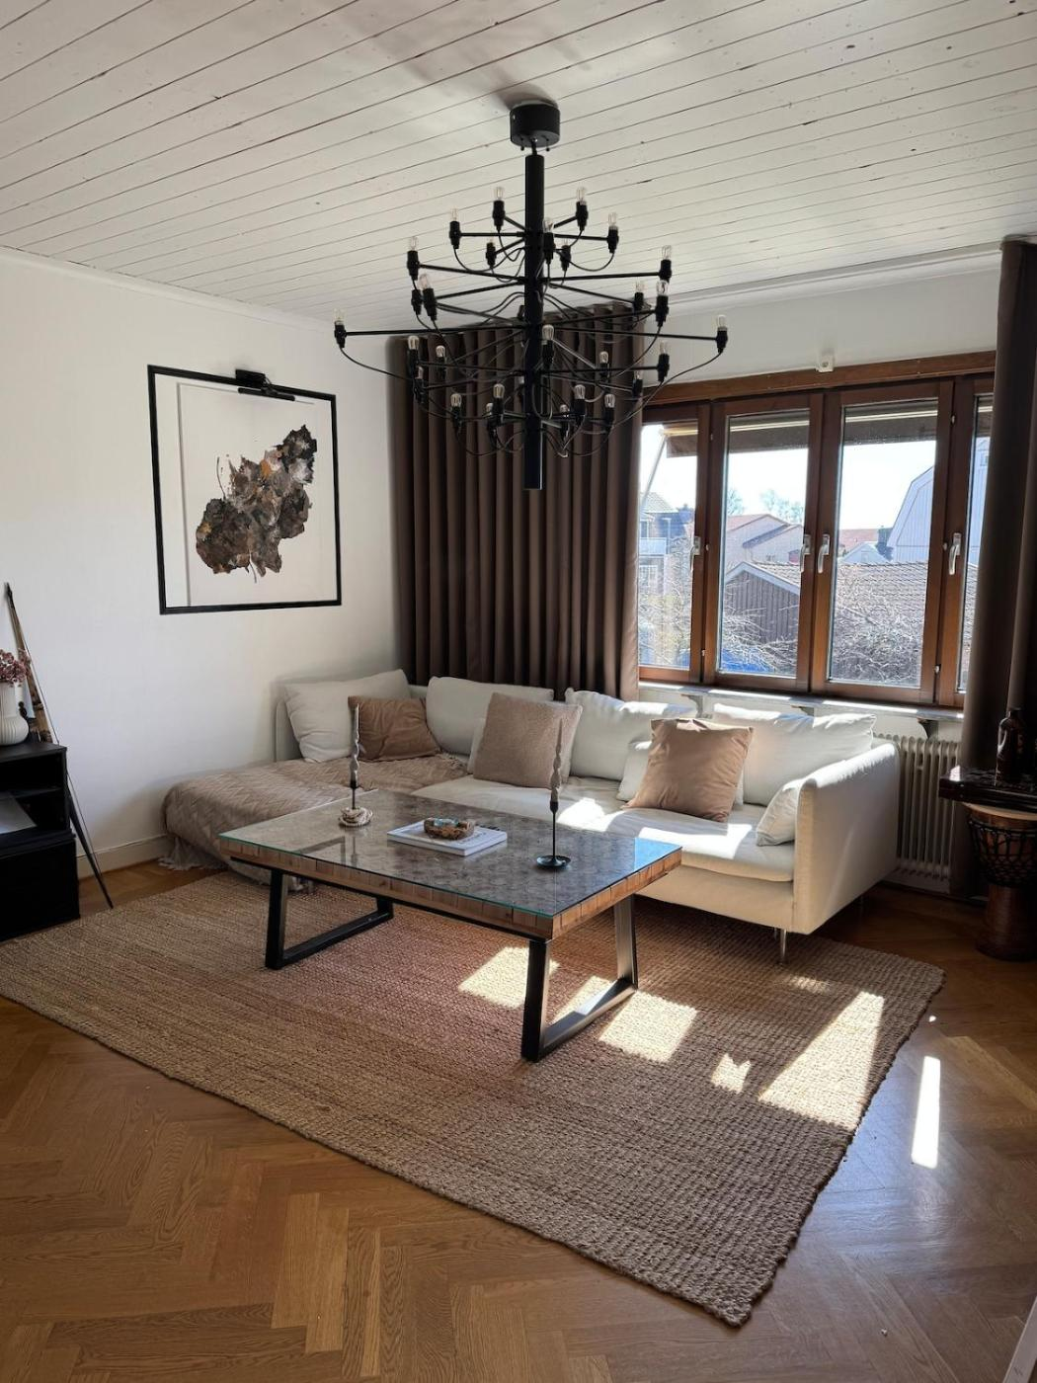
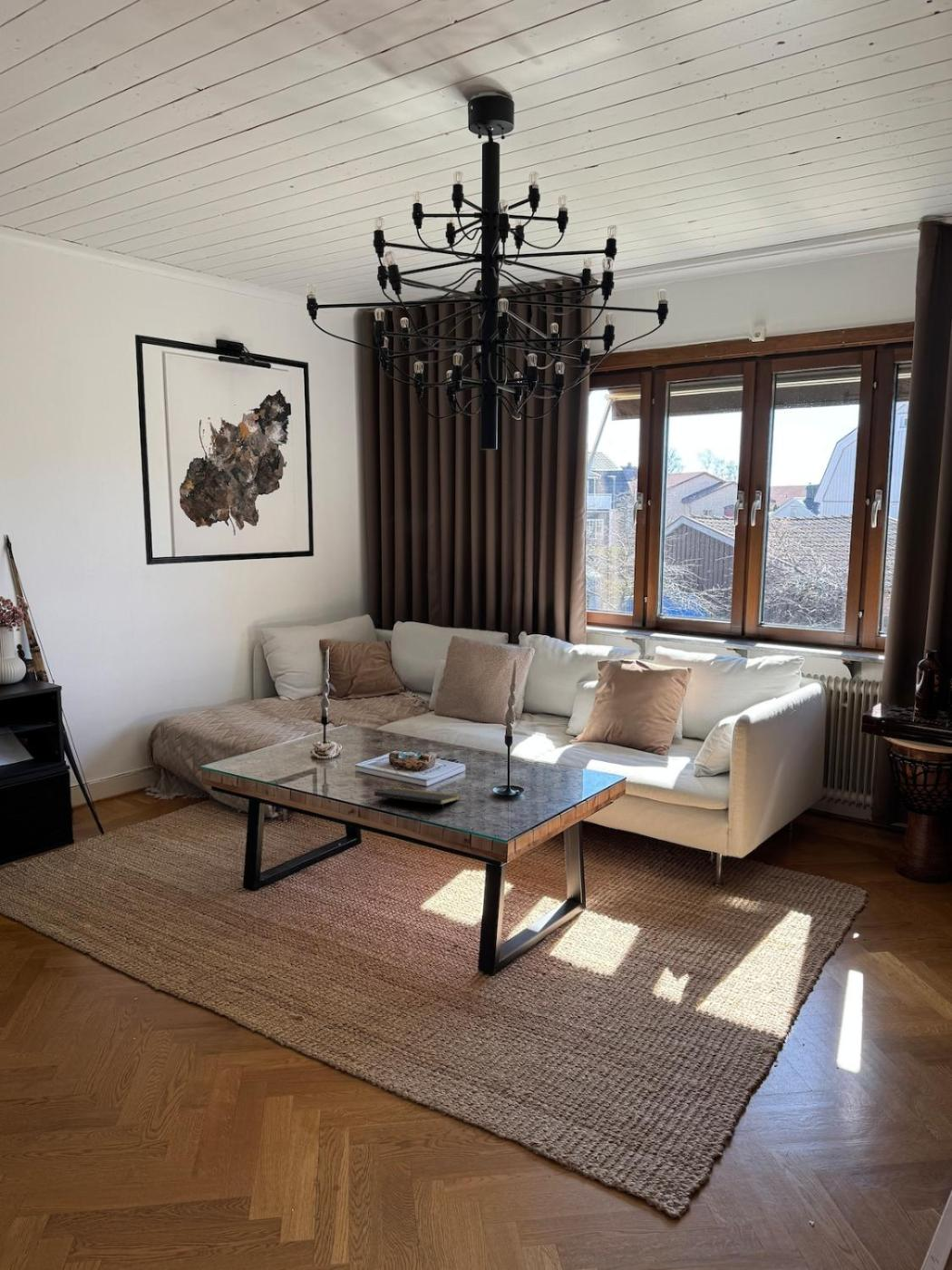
+ notepad [374,786,460,815]
